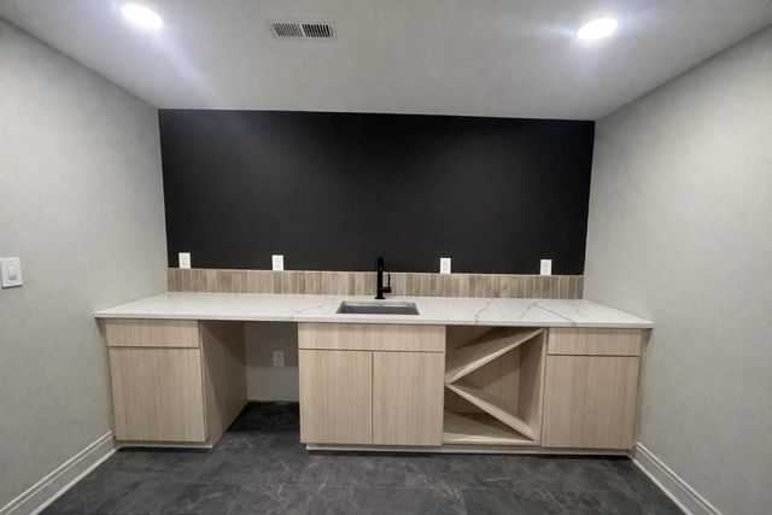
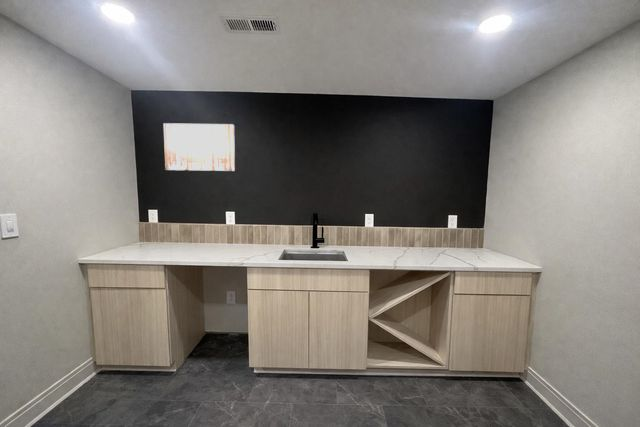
+ wall art [163,122,236,172]
